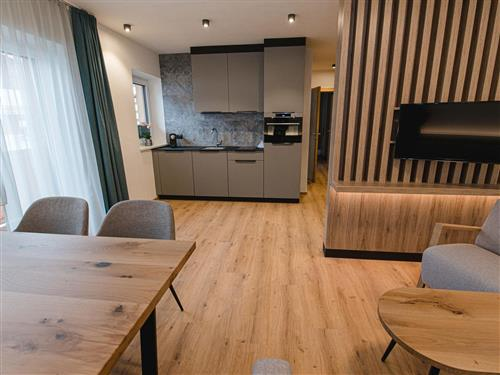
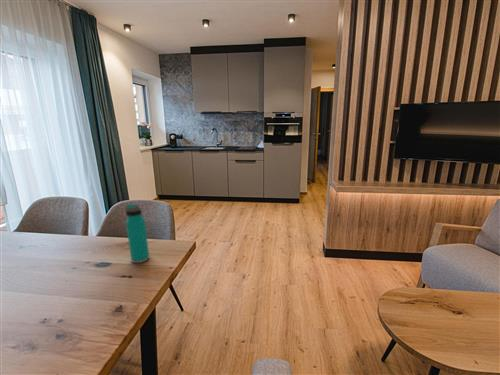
+ water bottle [124,203,150,264]
